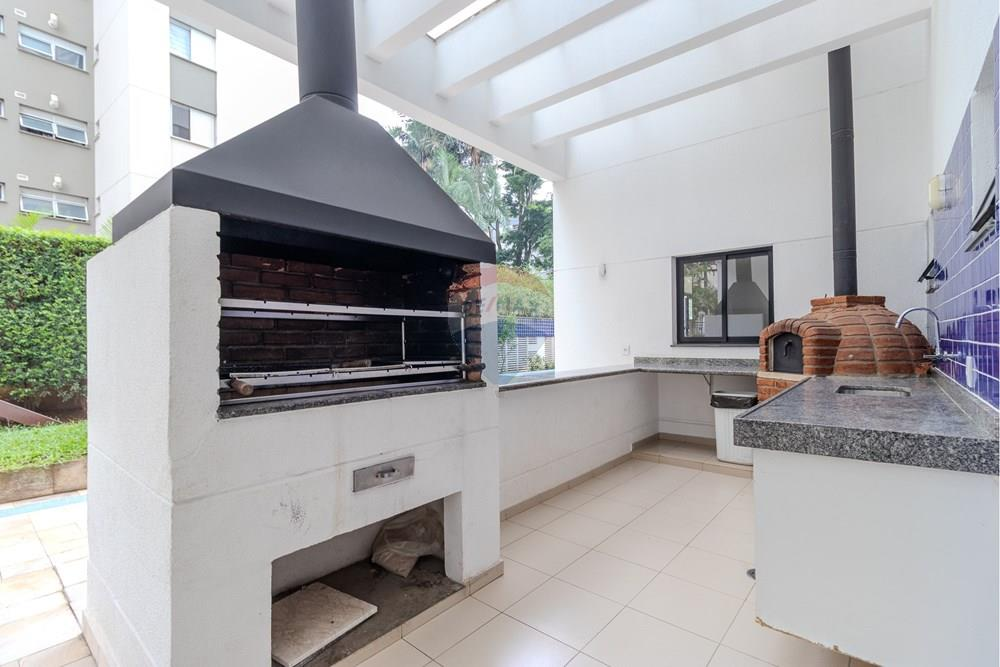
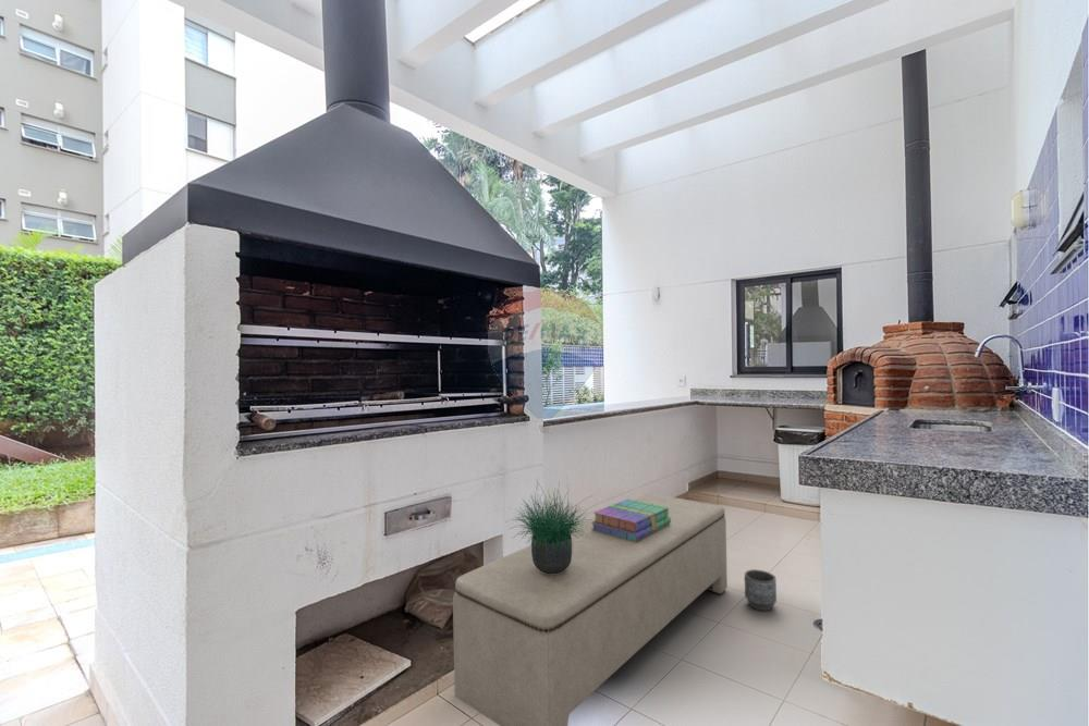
+ planter [744,568,778,612]
+ bench [452,493,729,726]
+ books [591,499,671,542]
+ potted plant [506,476,596,574]
